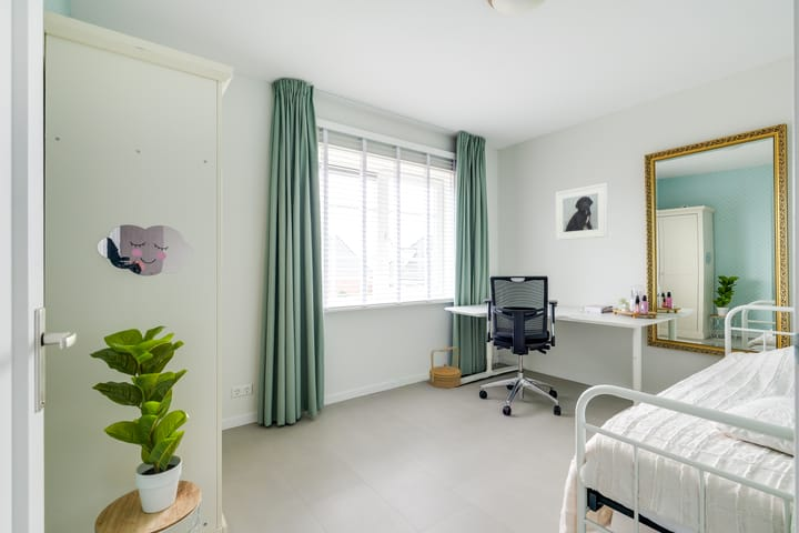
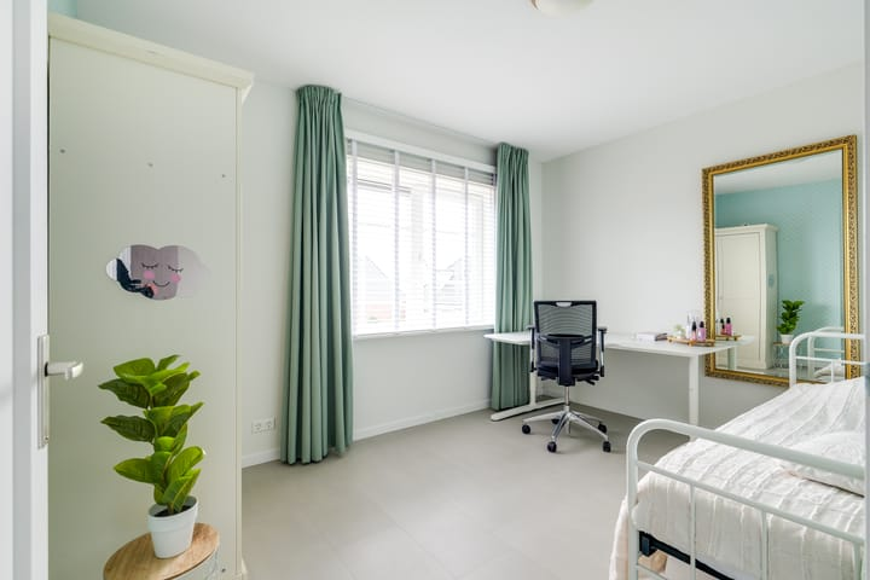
- basket [428,345,463,389]
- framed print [555,182,609,241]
